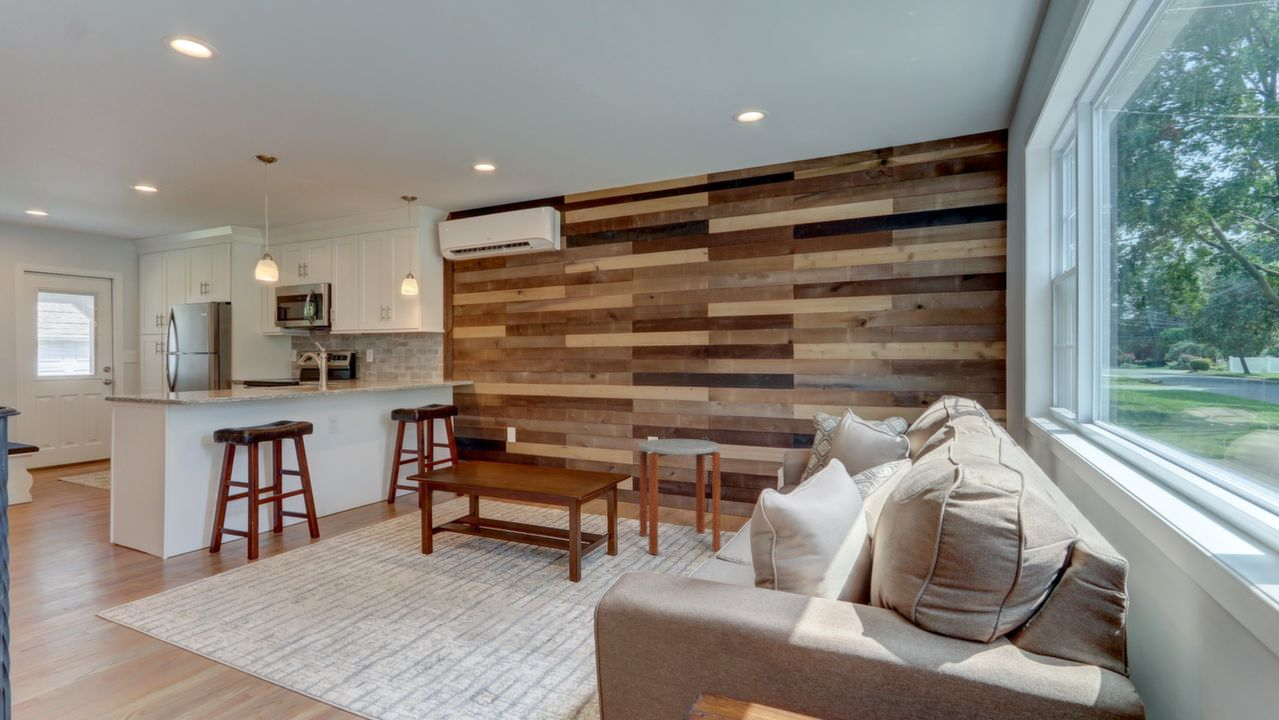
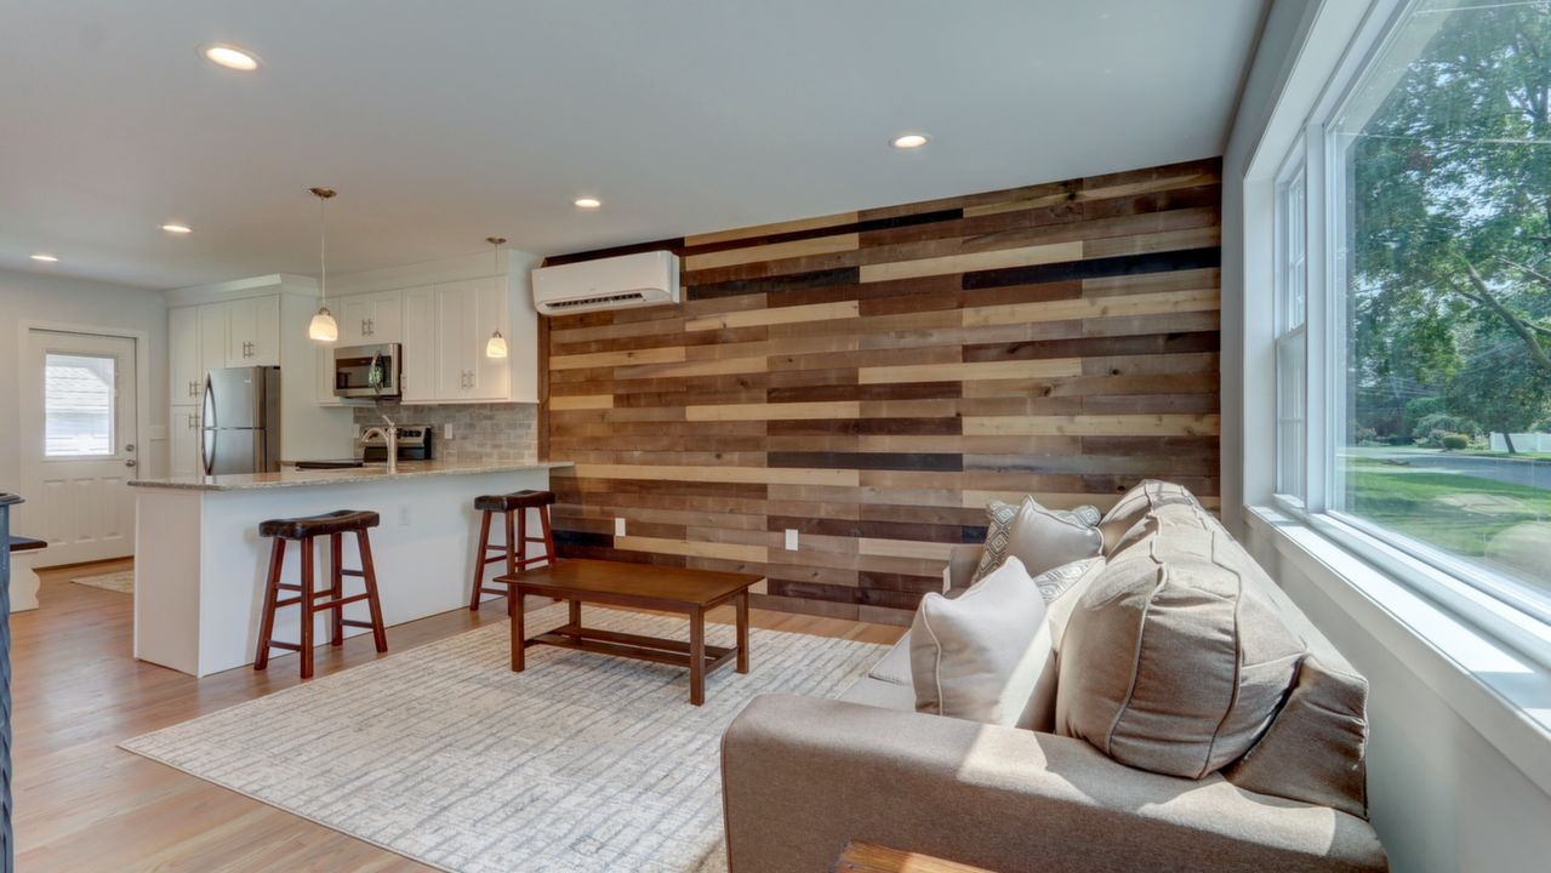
- side table [637,438,721,556]
